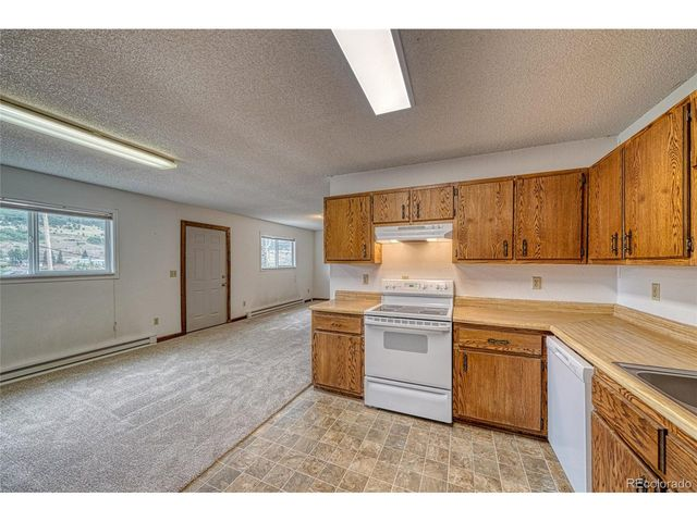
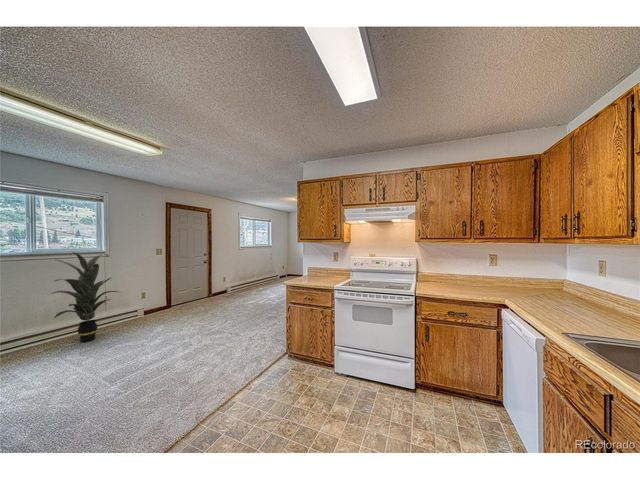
+ indoor plant [48,251,124,343]
